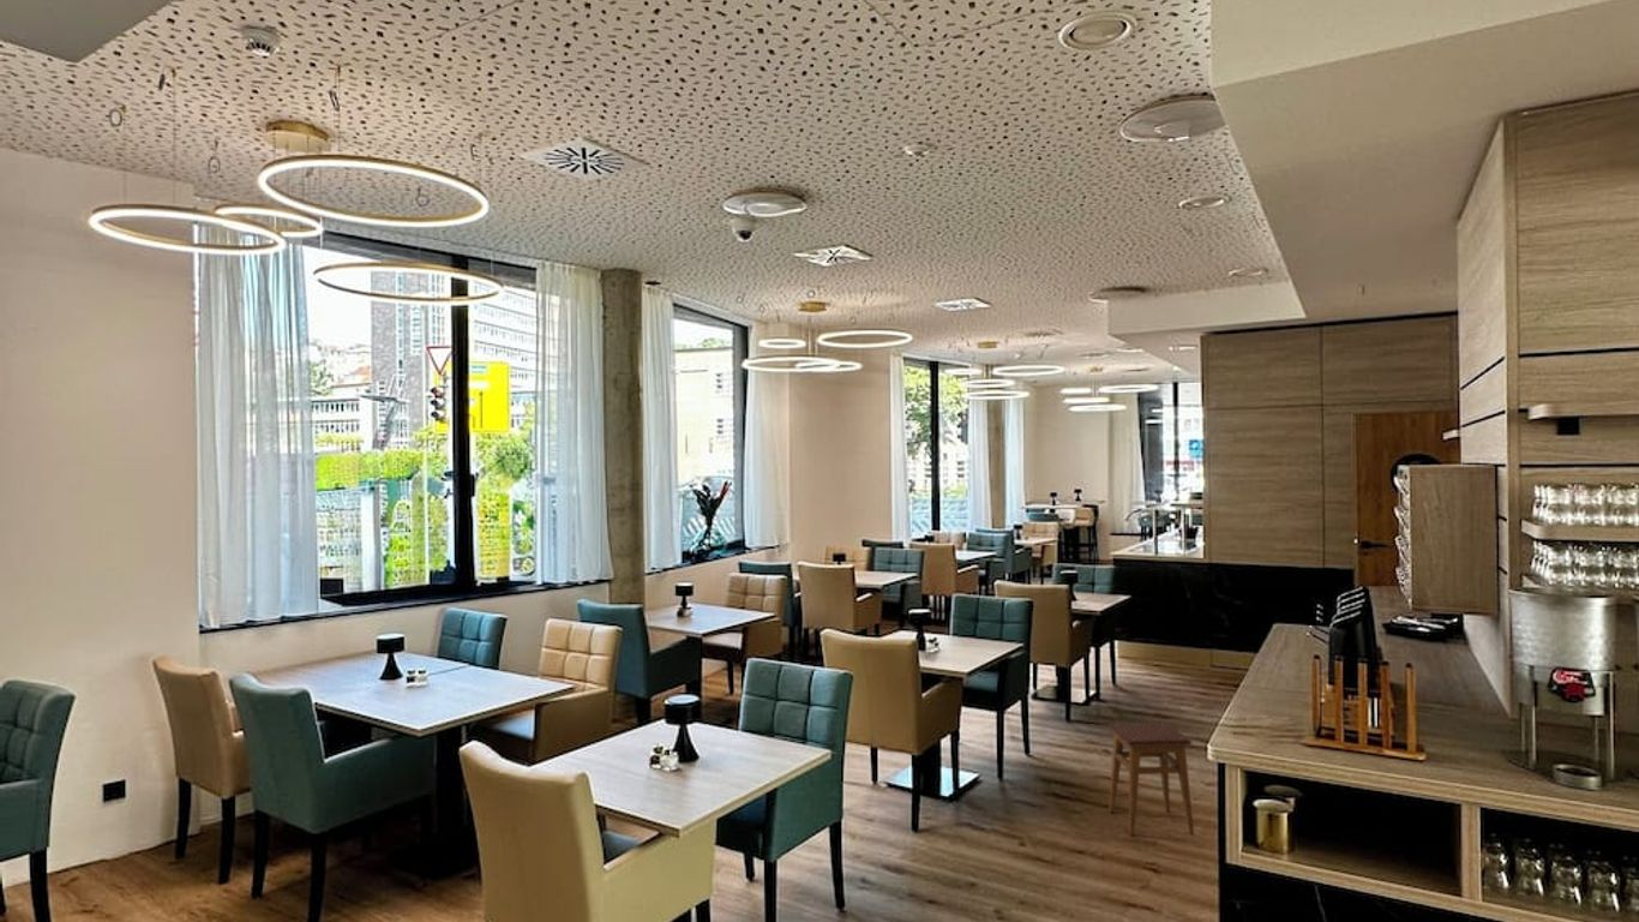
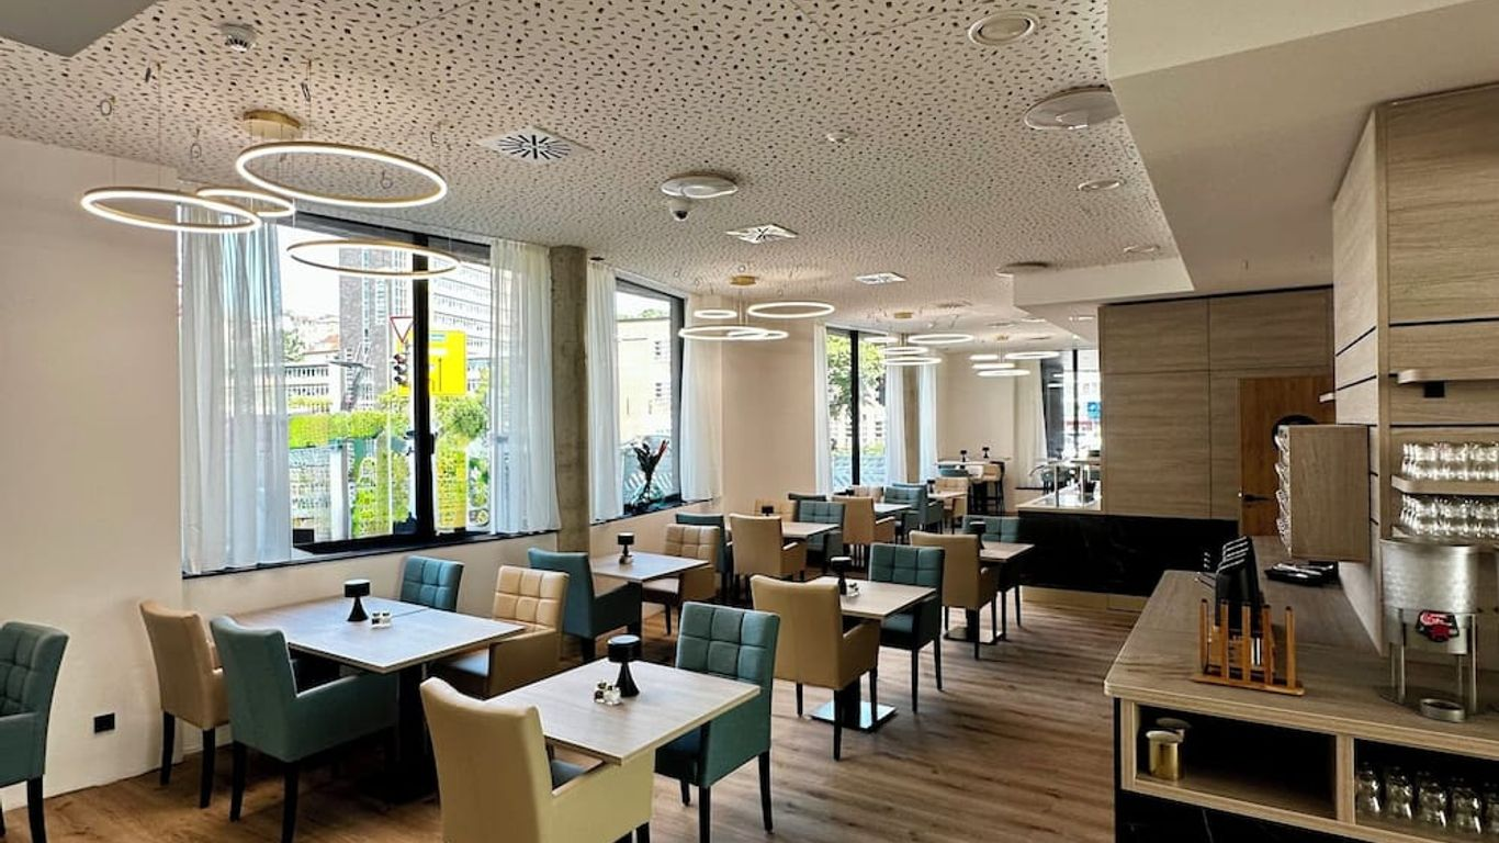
- stool [1107,722,1195,837]
